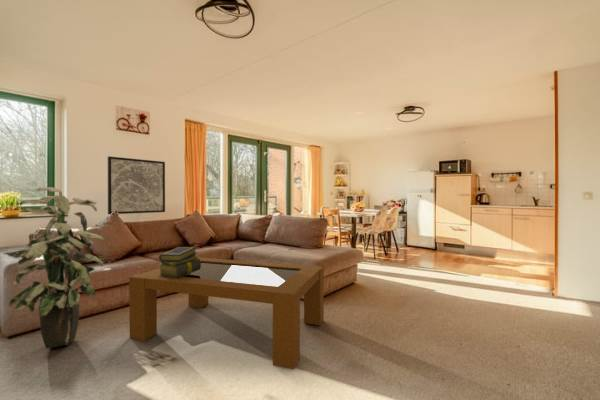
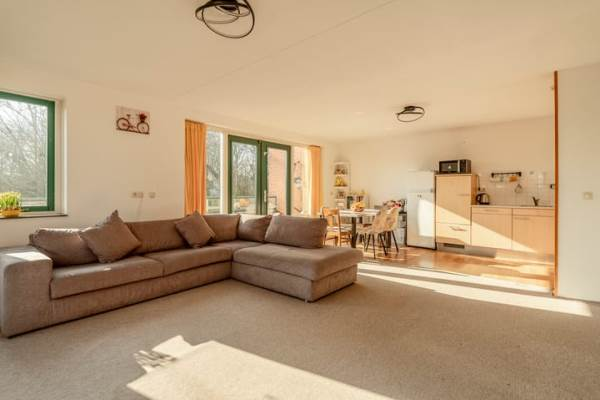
- stack of books [157,246,201,279]
- wall art [107,155,166,215]
- indoor plant [3,186,105,349]
- coffee table [128,256,325,370]
